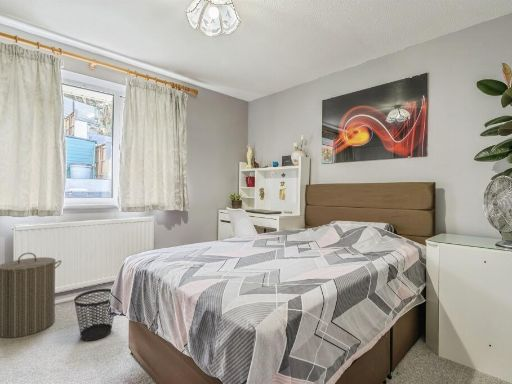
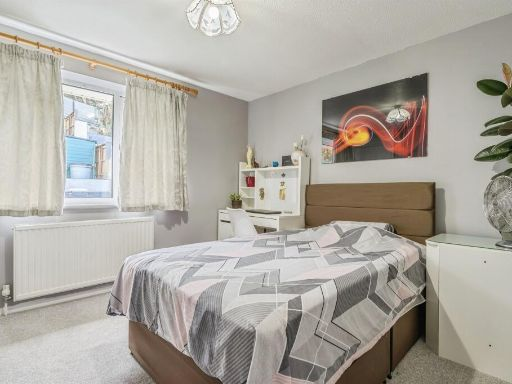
- laundry hamper [0,252,63,339]
- wastebasket [73,288,115,342]
